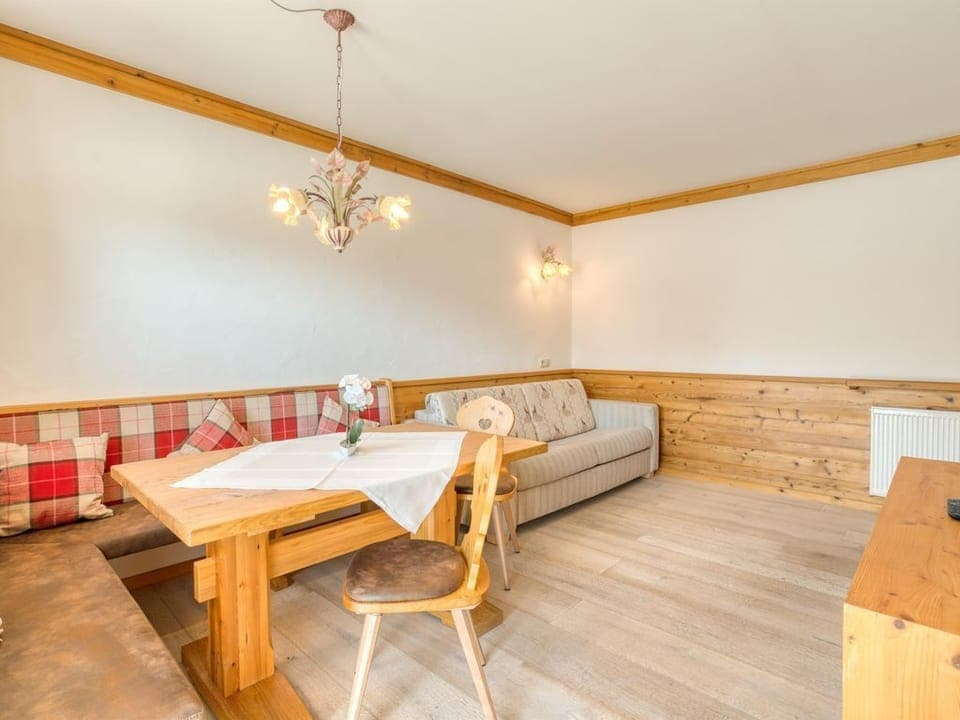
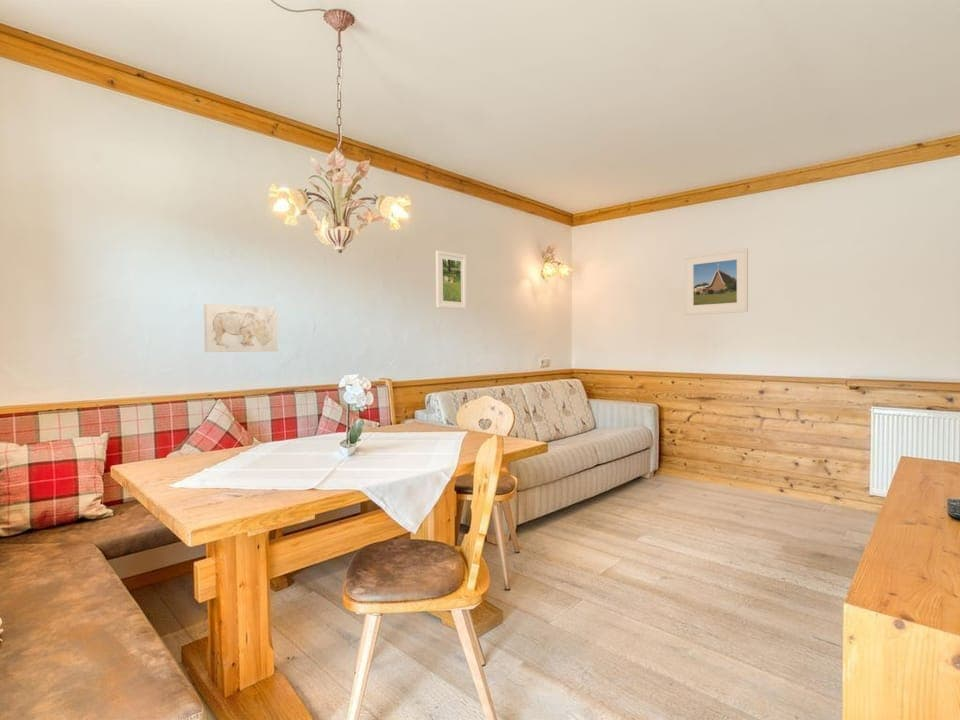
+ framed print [683,247,749,316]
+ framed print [435,249,467,311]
+ wall art [203,303,278,353]
